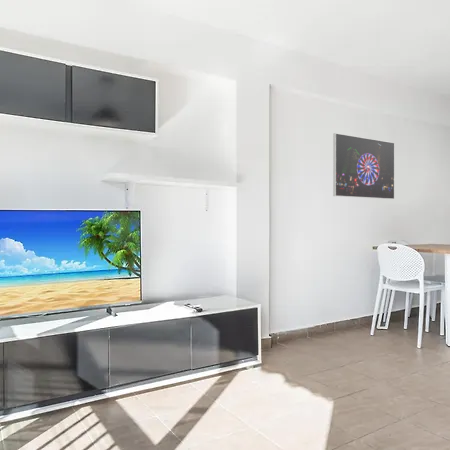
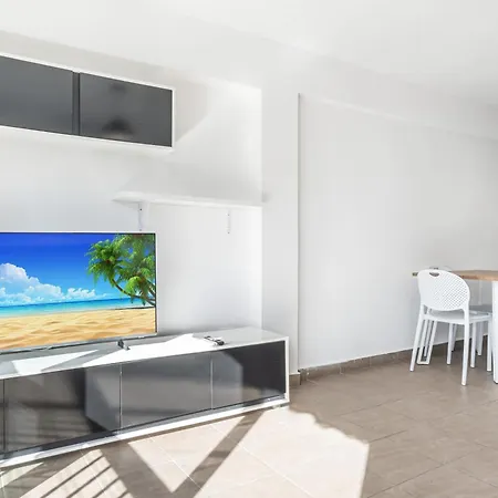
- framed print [332,132,395,200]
